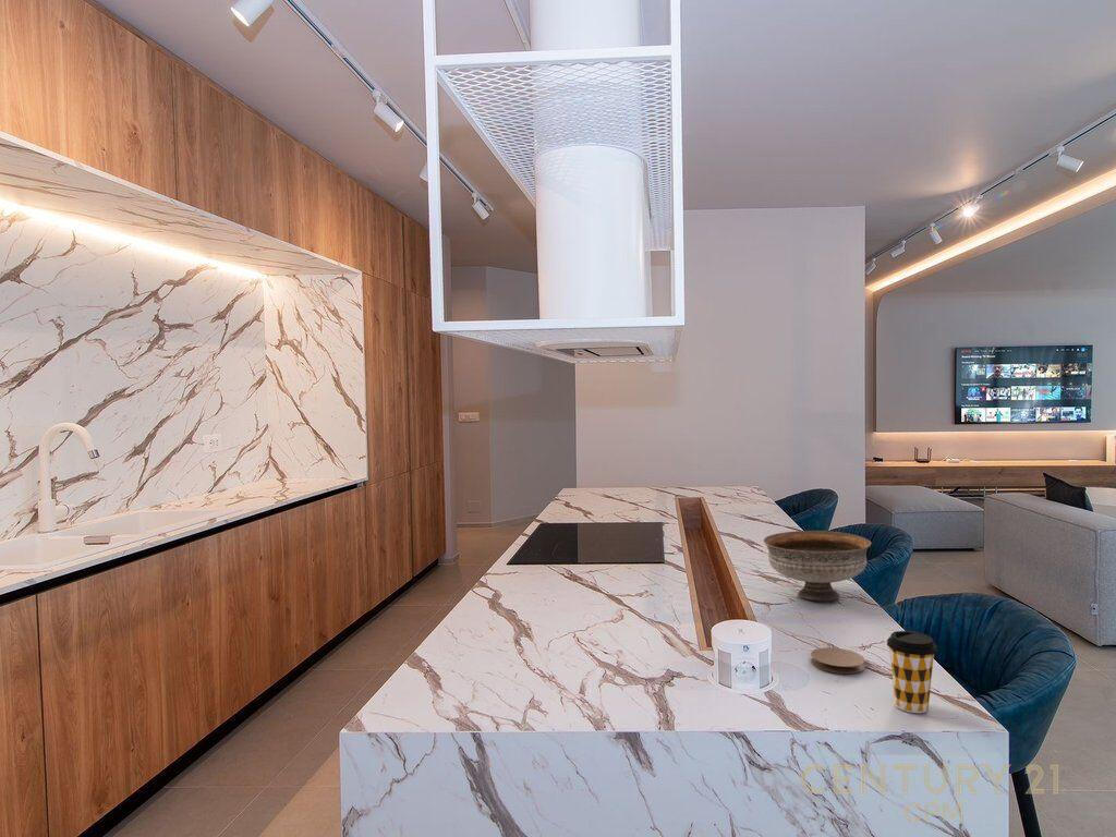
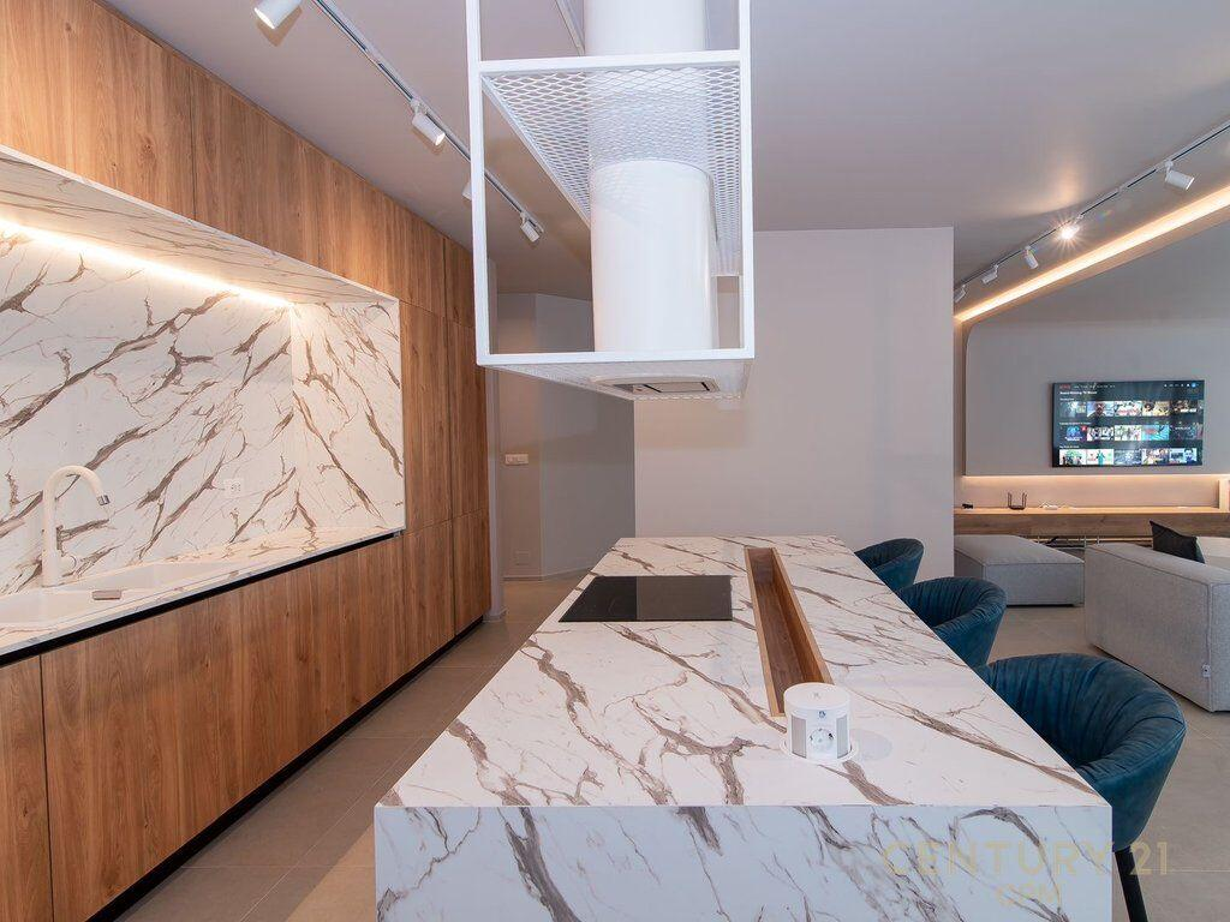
- bowl [763,530,872,602]
- coaster [810,646,866,675]
- coffee cup [886,630,938,714]
